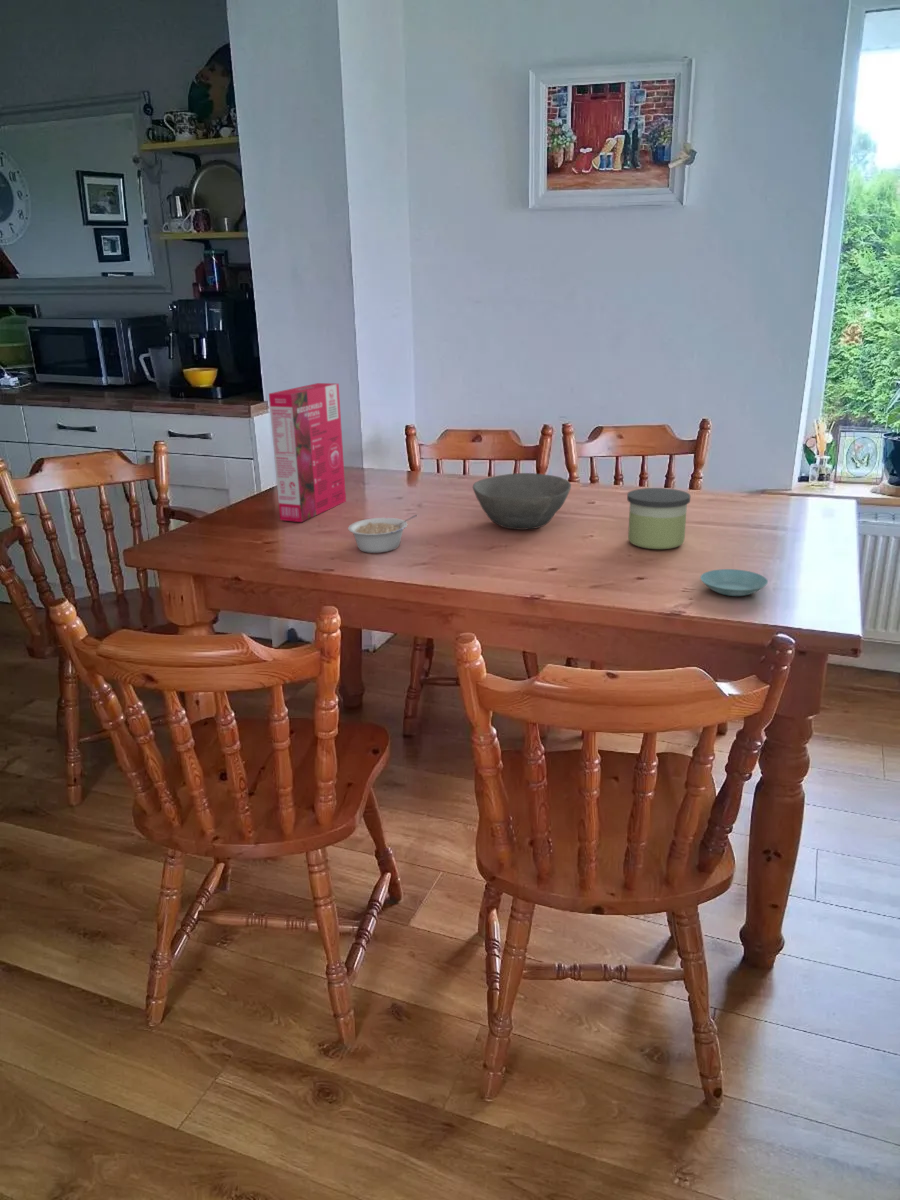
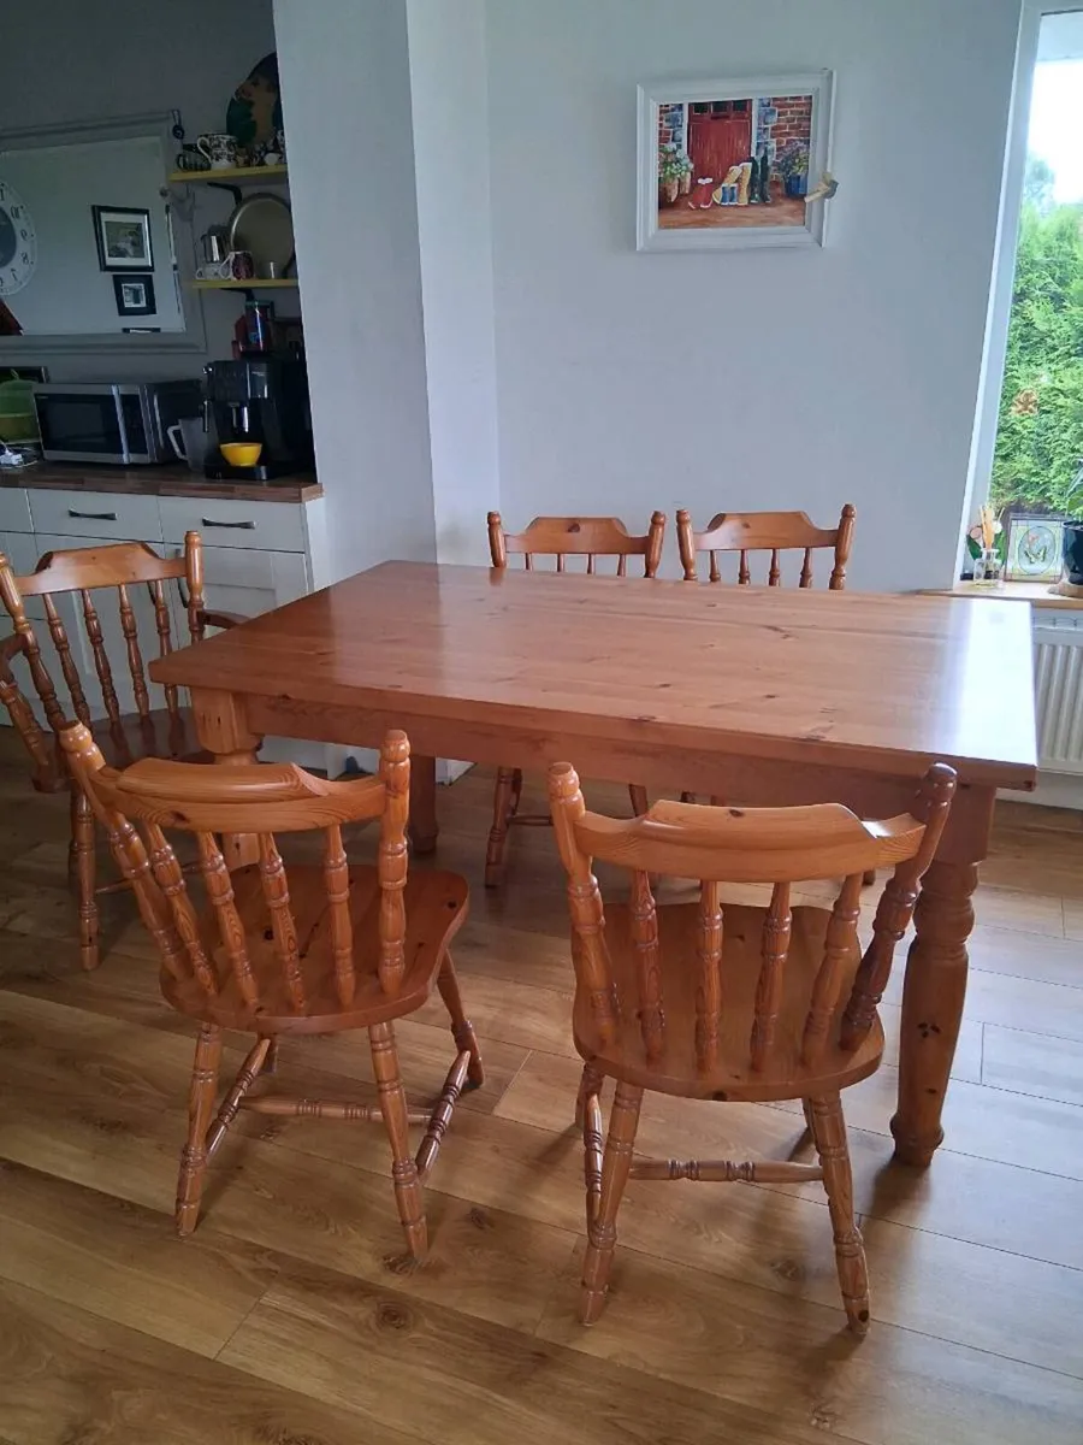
- cereal box [268,382,347,523]
- candle [626,487,691,550]
- bowl [472,472,572,531]
- legume [347,514,418,554]
- saucer [699,568,769,597]
